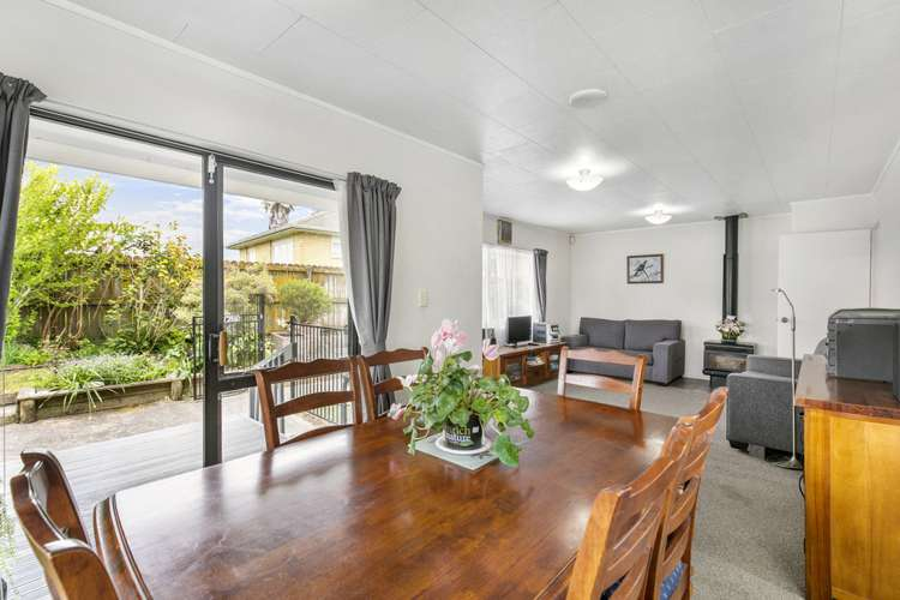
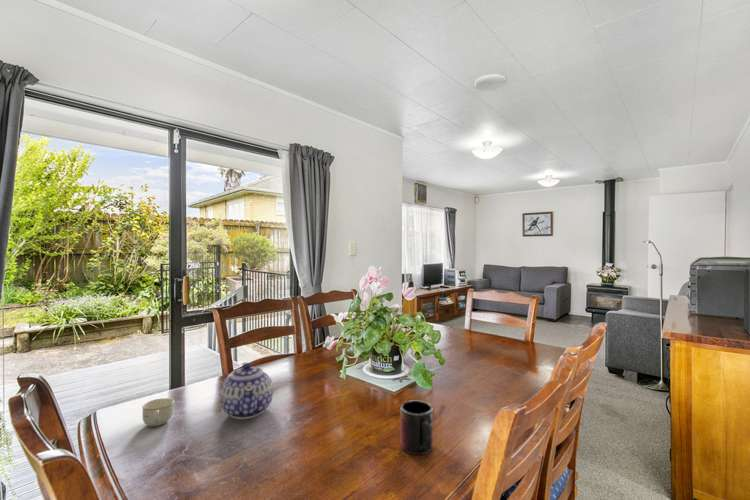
+ teapot [219,362,274,420]
+ mug [399,400,434,456]
+ cup [141,397,175,427]
